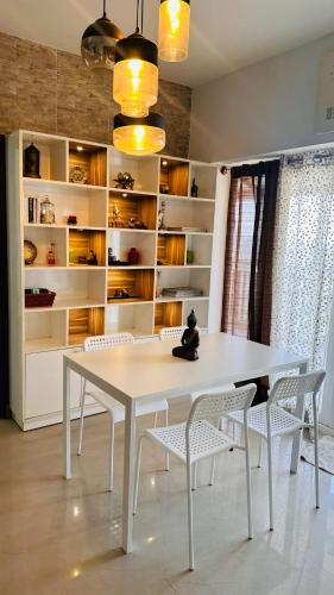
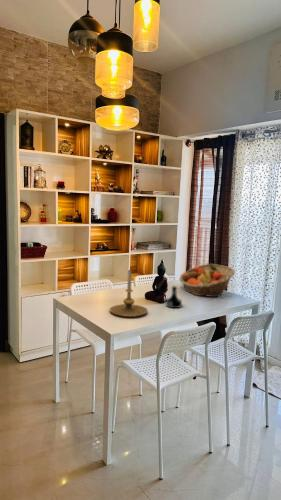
+ tequila bottle [165,285,183,309]
+ fruit basket [178,263,236,298]
+ candle holder [109,269,148,318]
